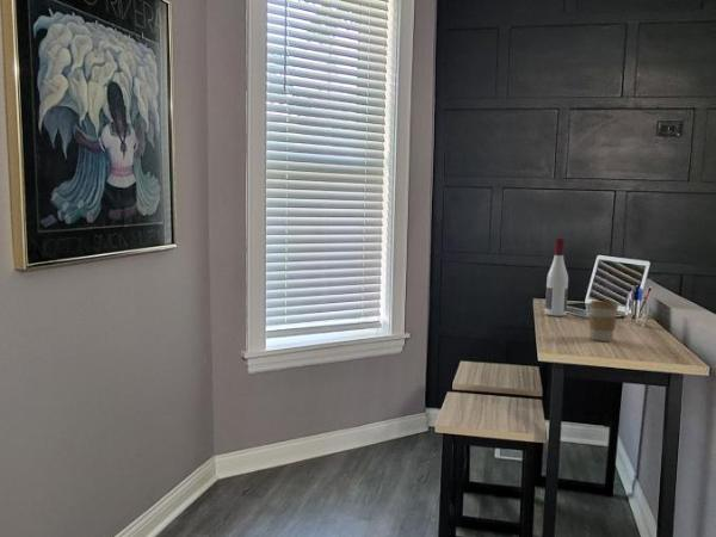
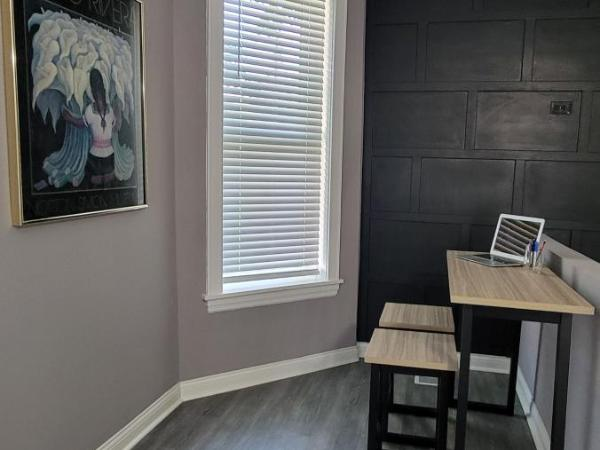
- alcohol [544,237,569,317]
- coffee cup [587,300,619,342]
